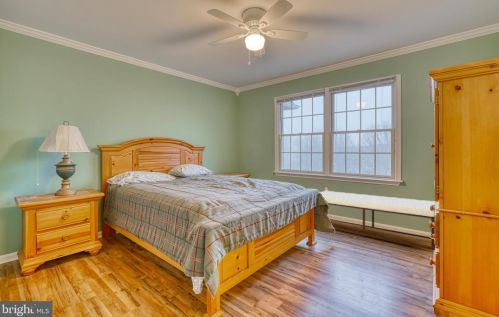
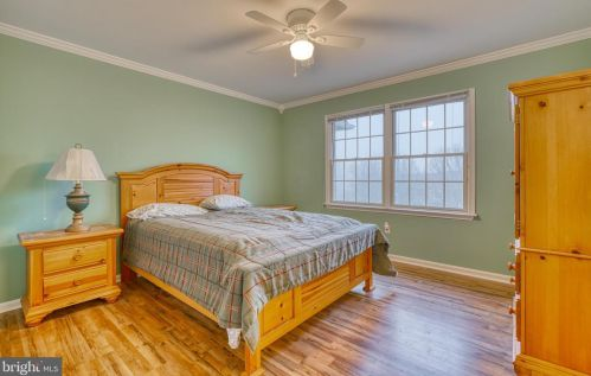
- bench [320,190,436,251]
